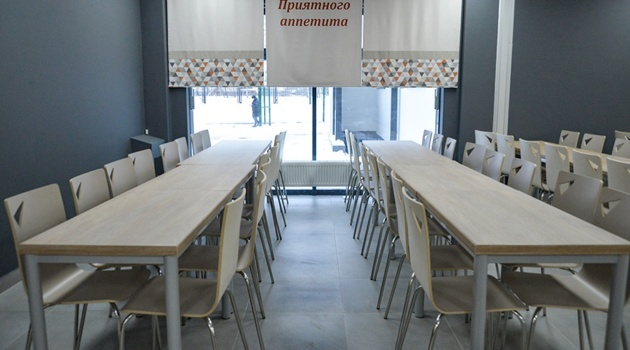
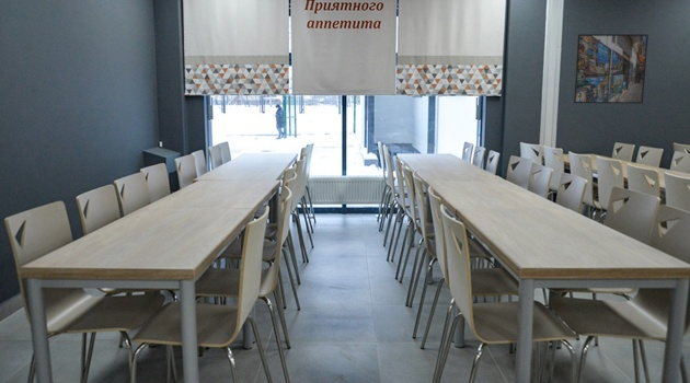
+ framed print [573,33,649,105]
